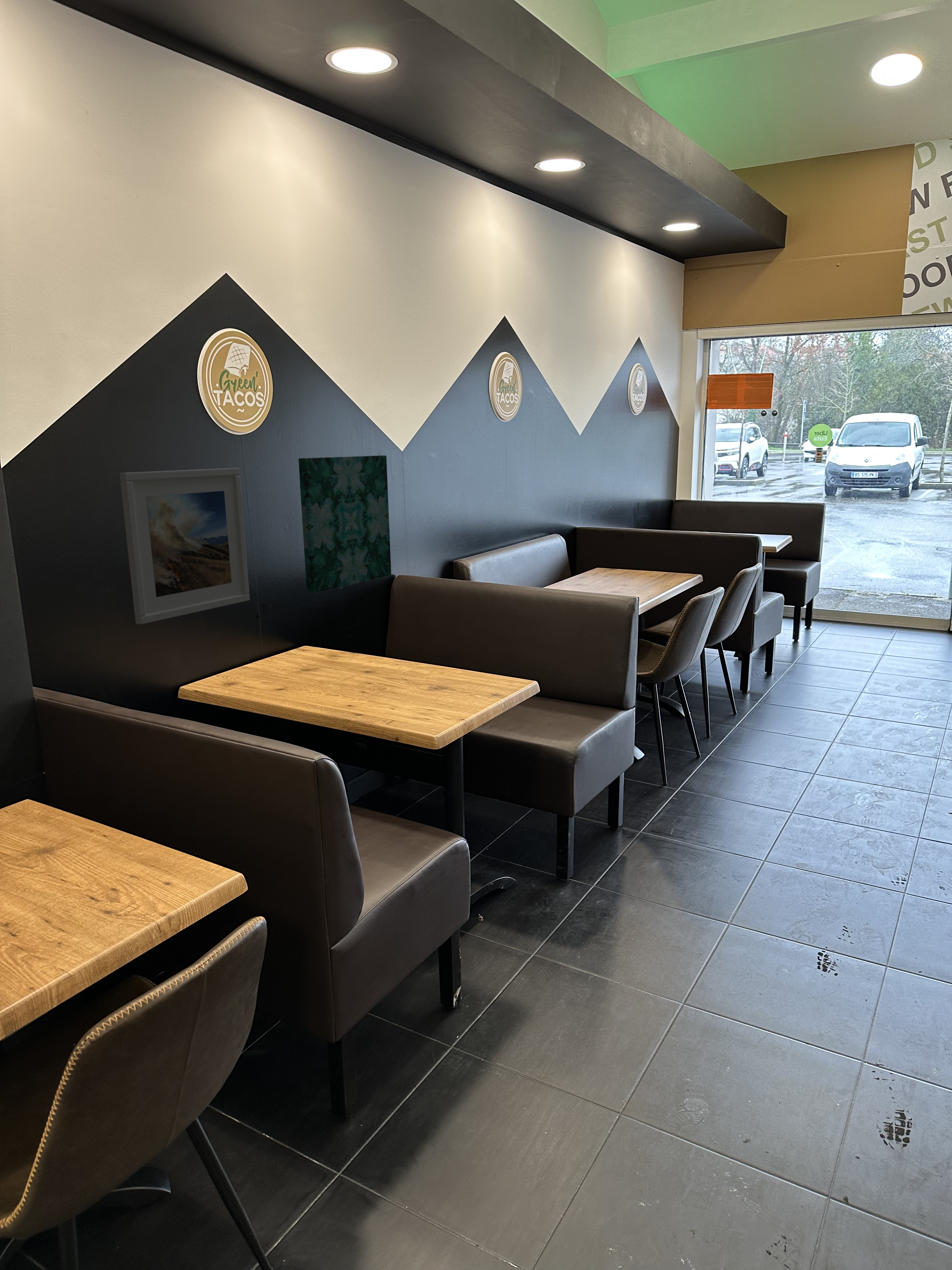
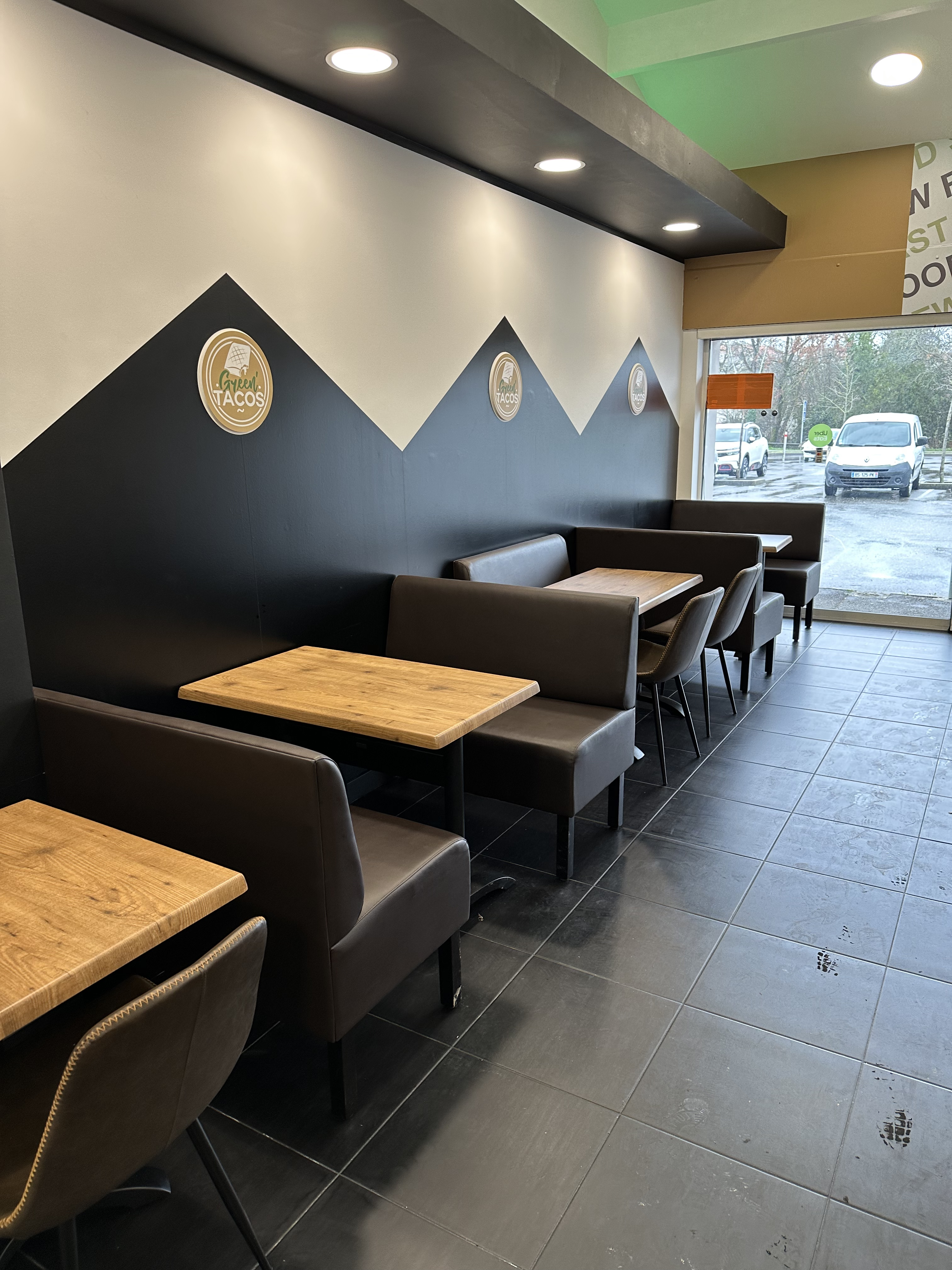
- wall art [298,455,392,594]
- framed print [119,467,250,625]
